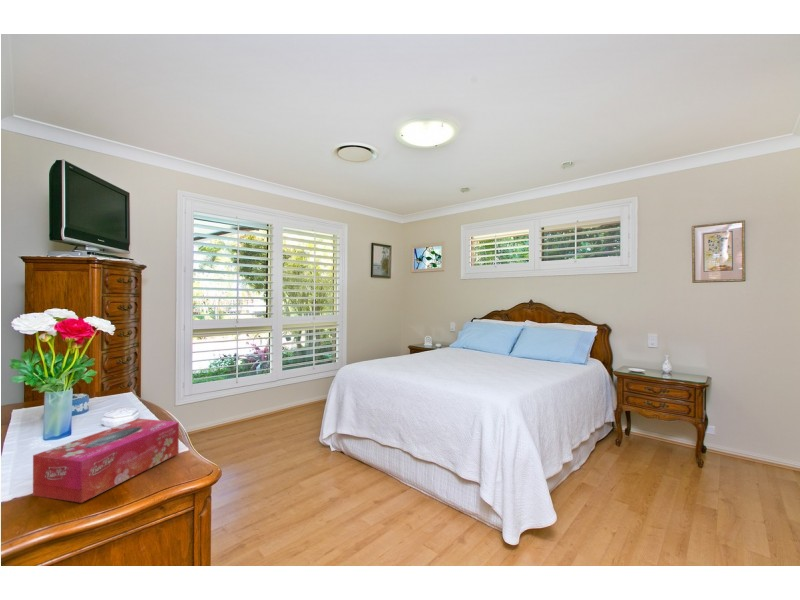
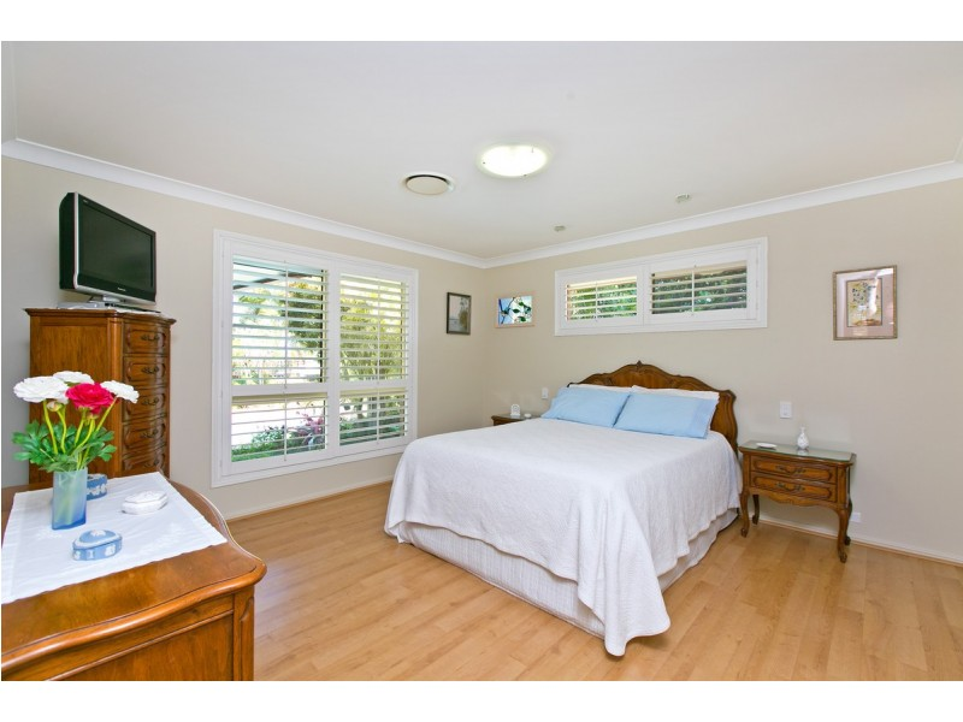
- tissue box [32,418,180,504]
